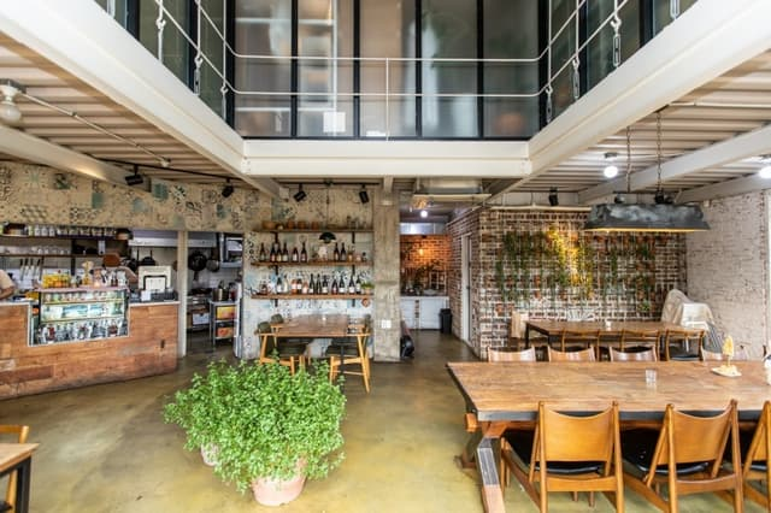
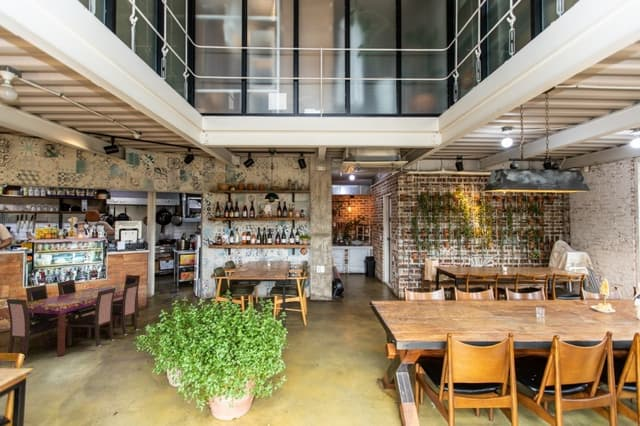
+ dining table [5,274,141,362]
